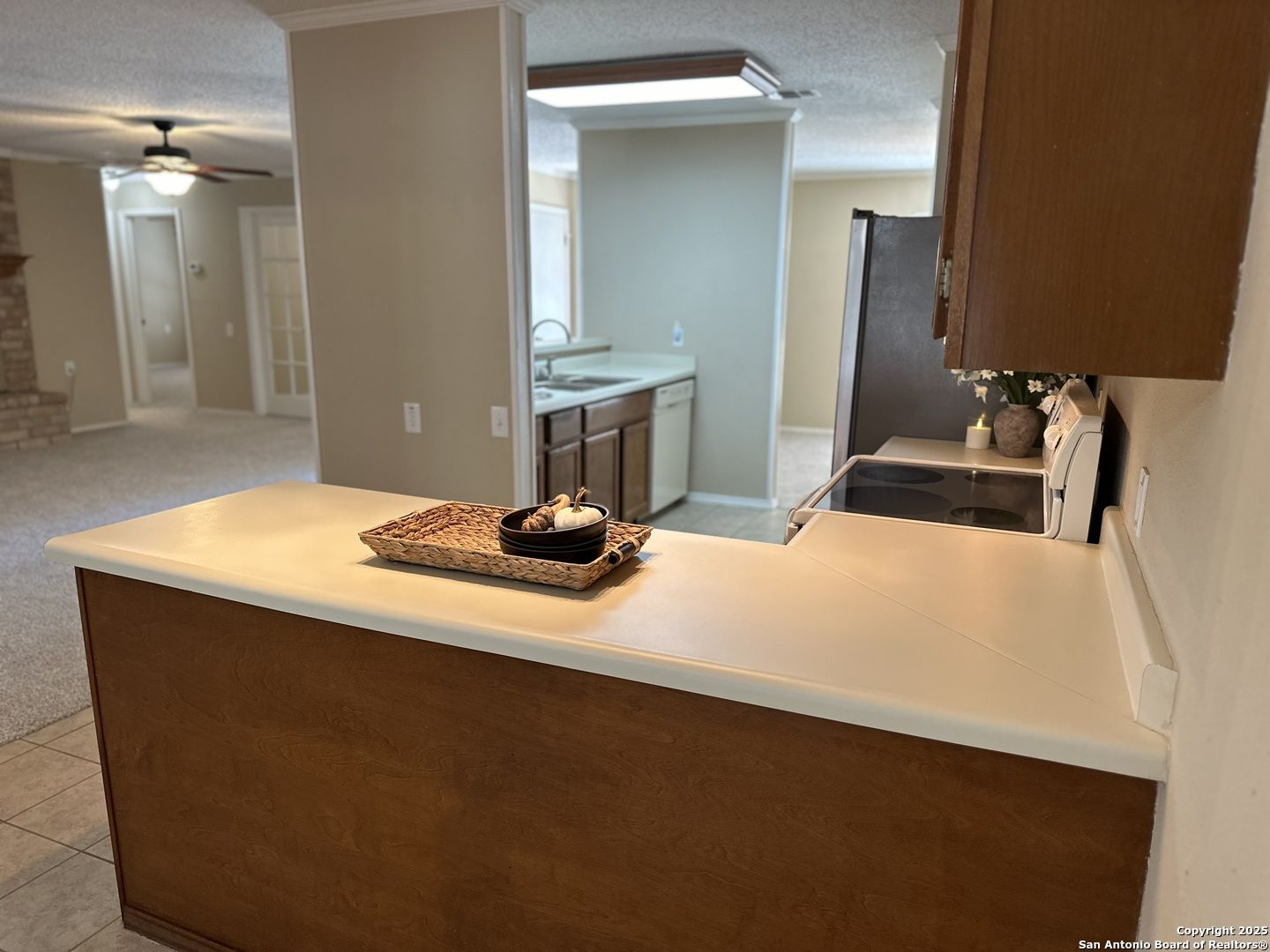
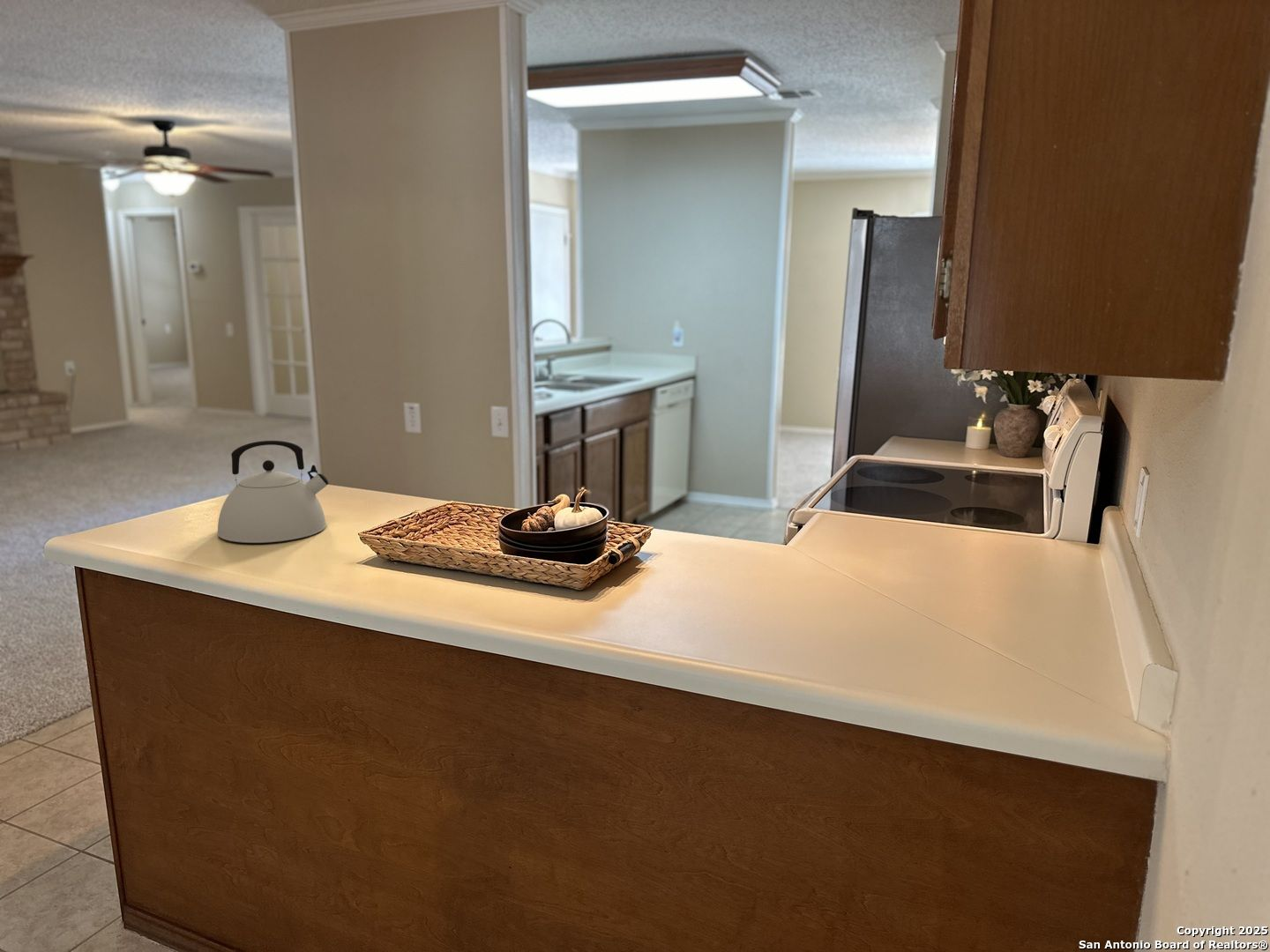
+ kettle [216,440,329,544]
